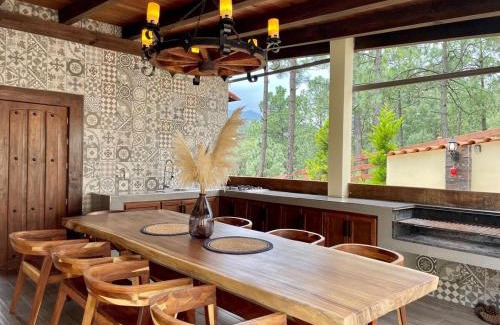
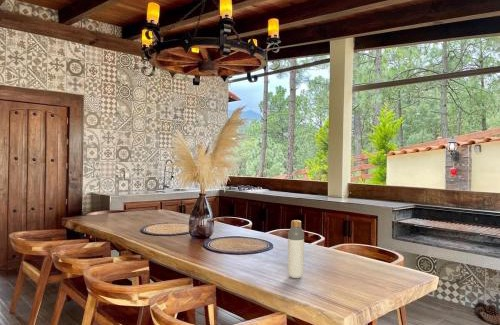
+ bottle [287,219,305,279]
